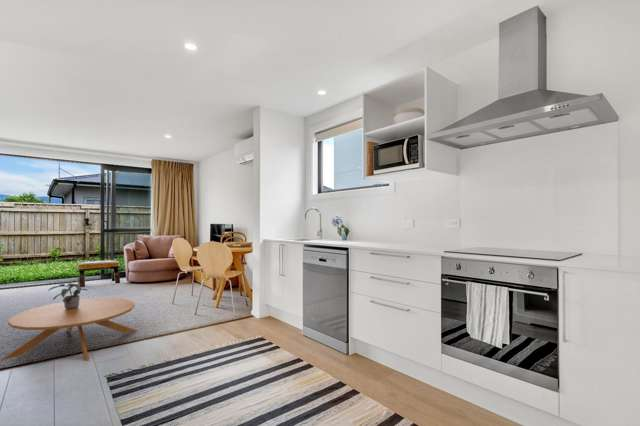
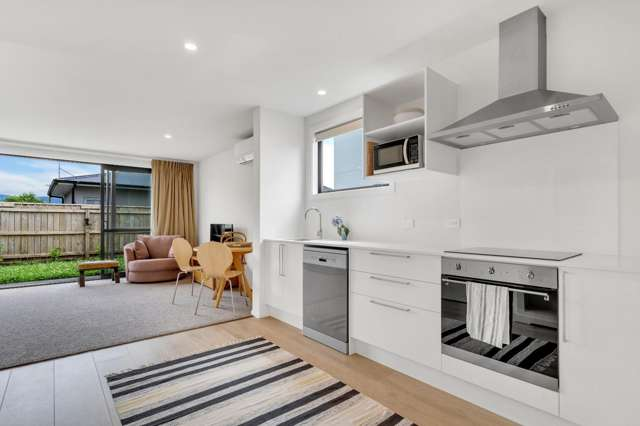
- potted plant [47,282,89,309]
- coffee table [0,297,138,362]
